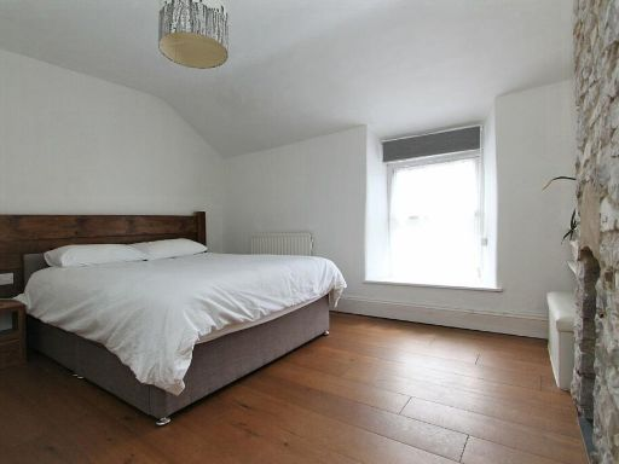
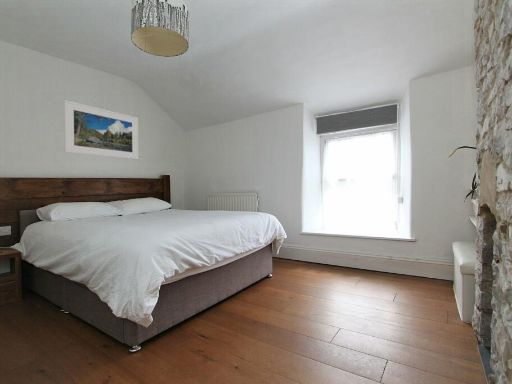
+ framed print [63,99,140,160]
